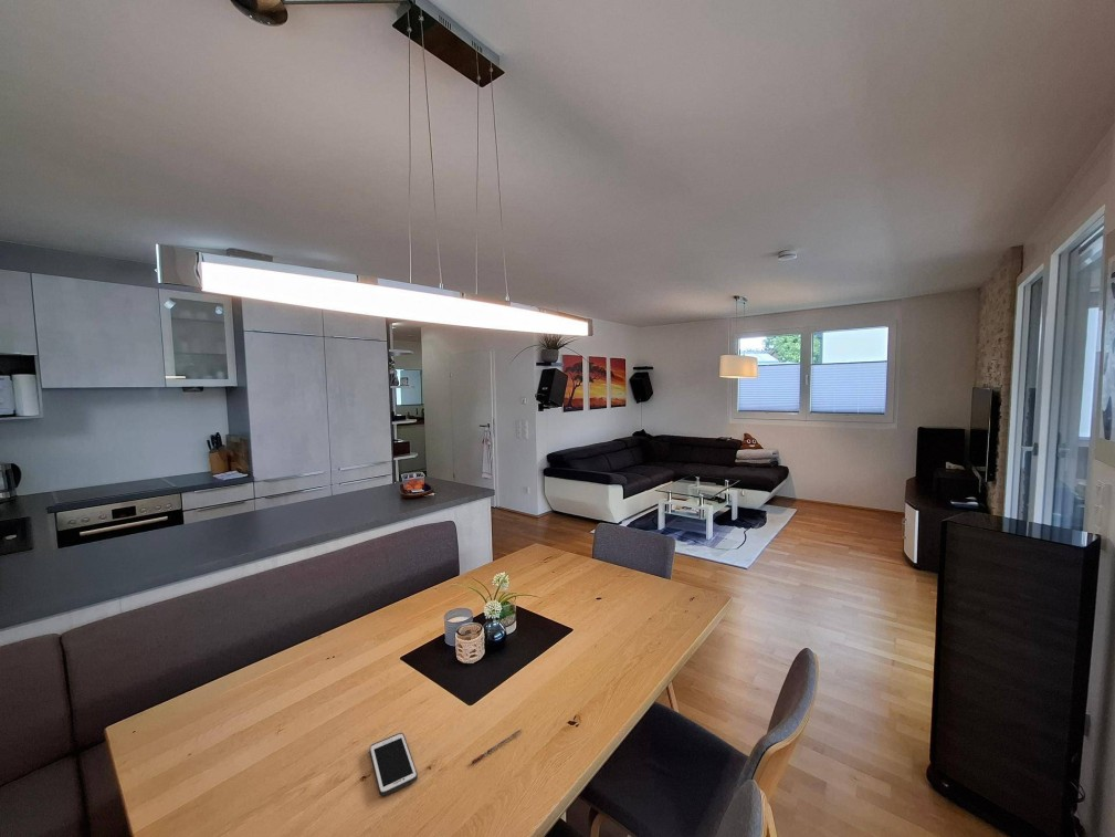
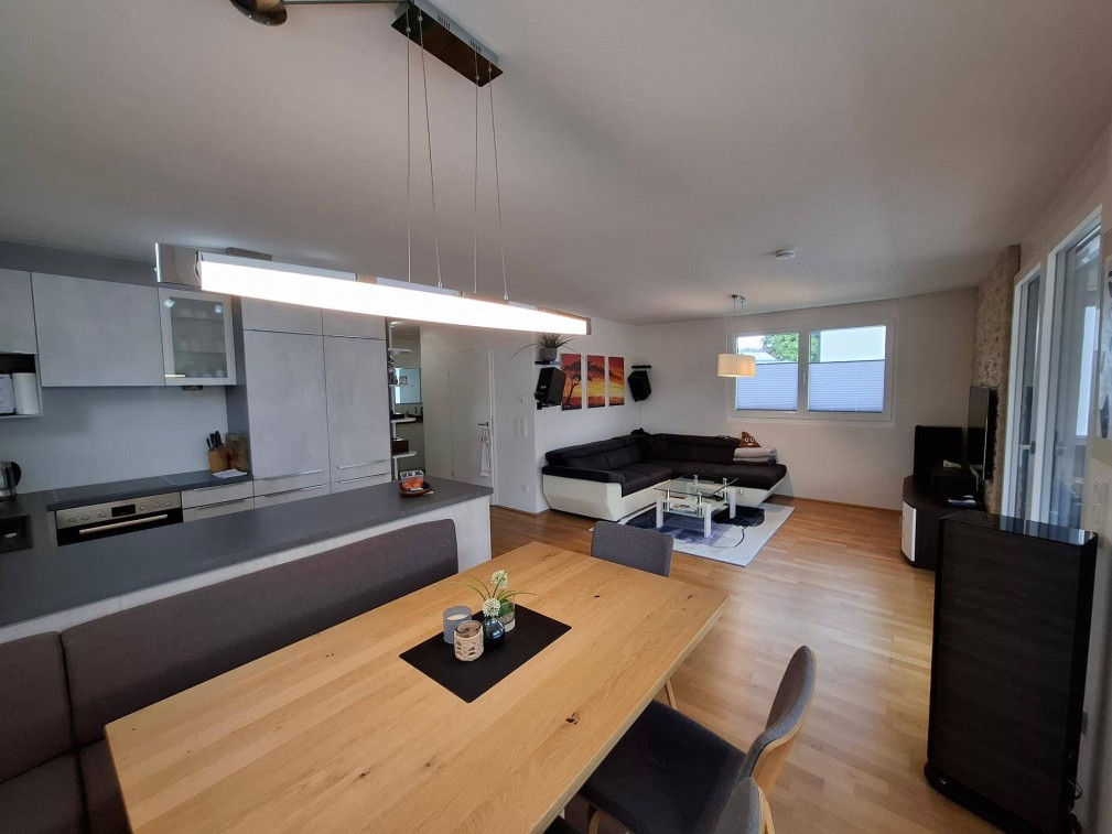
- pen [471,728,523,765]
- cell phone [368,732,419,797]
